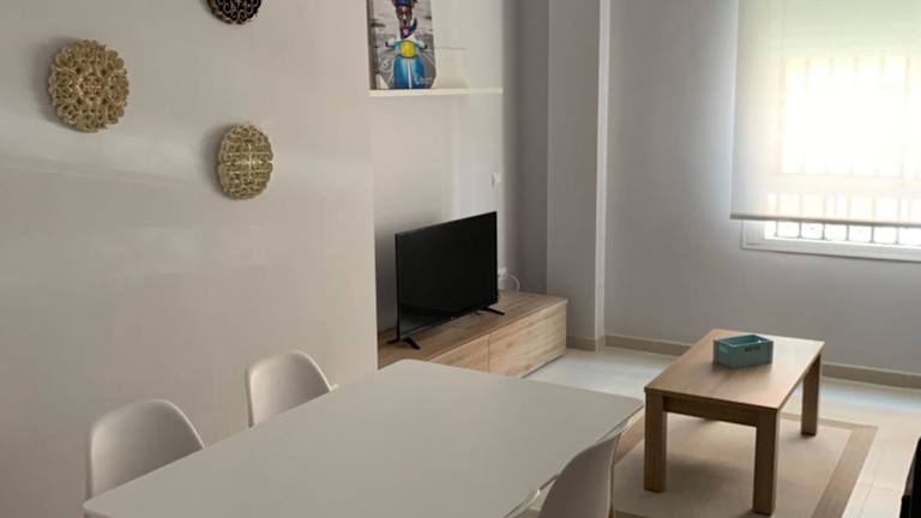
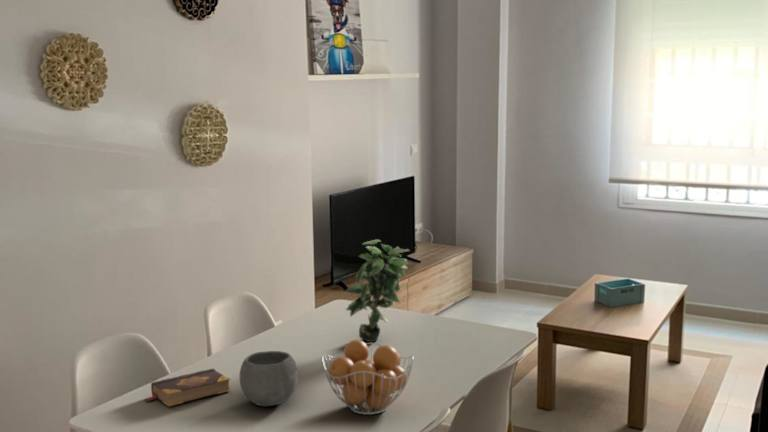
+ fruit basket [321,339,415,416]
+ bowl [239,350,299,407]
+ book [144,368,231,407]
+ potted plant [345,239,411,343]
